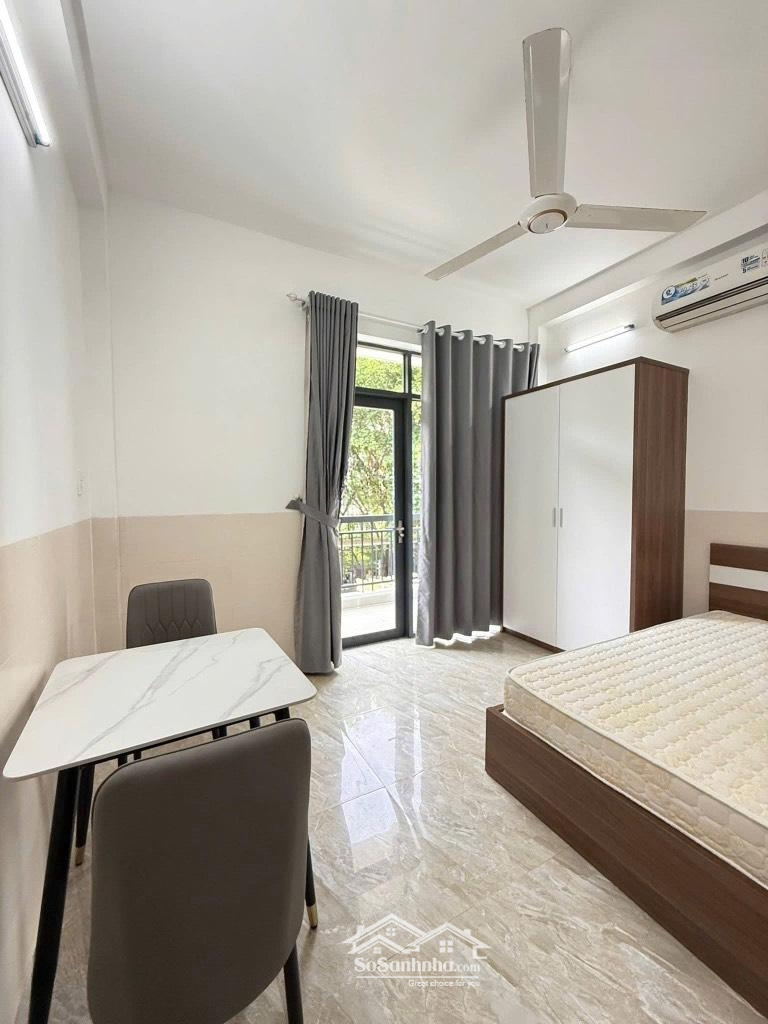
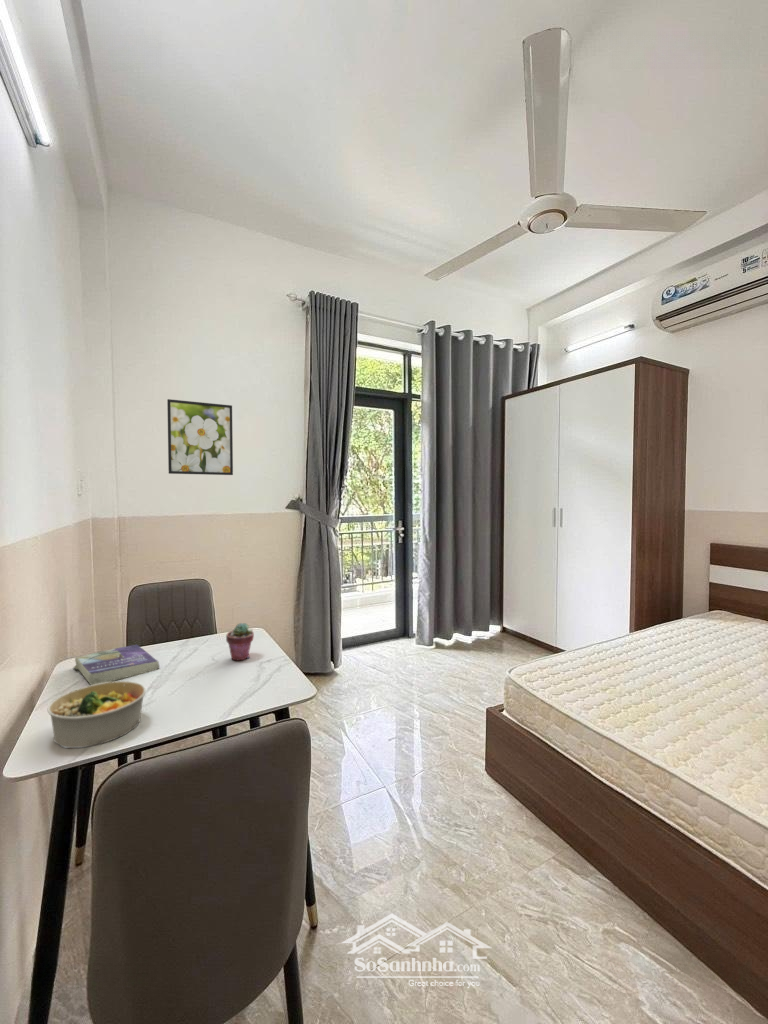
+ book [72,644,160,686]
+ potted succulent [225,622,255,661]
+ bowl [47,680,147,749]
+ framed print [166,398,234,476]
